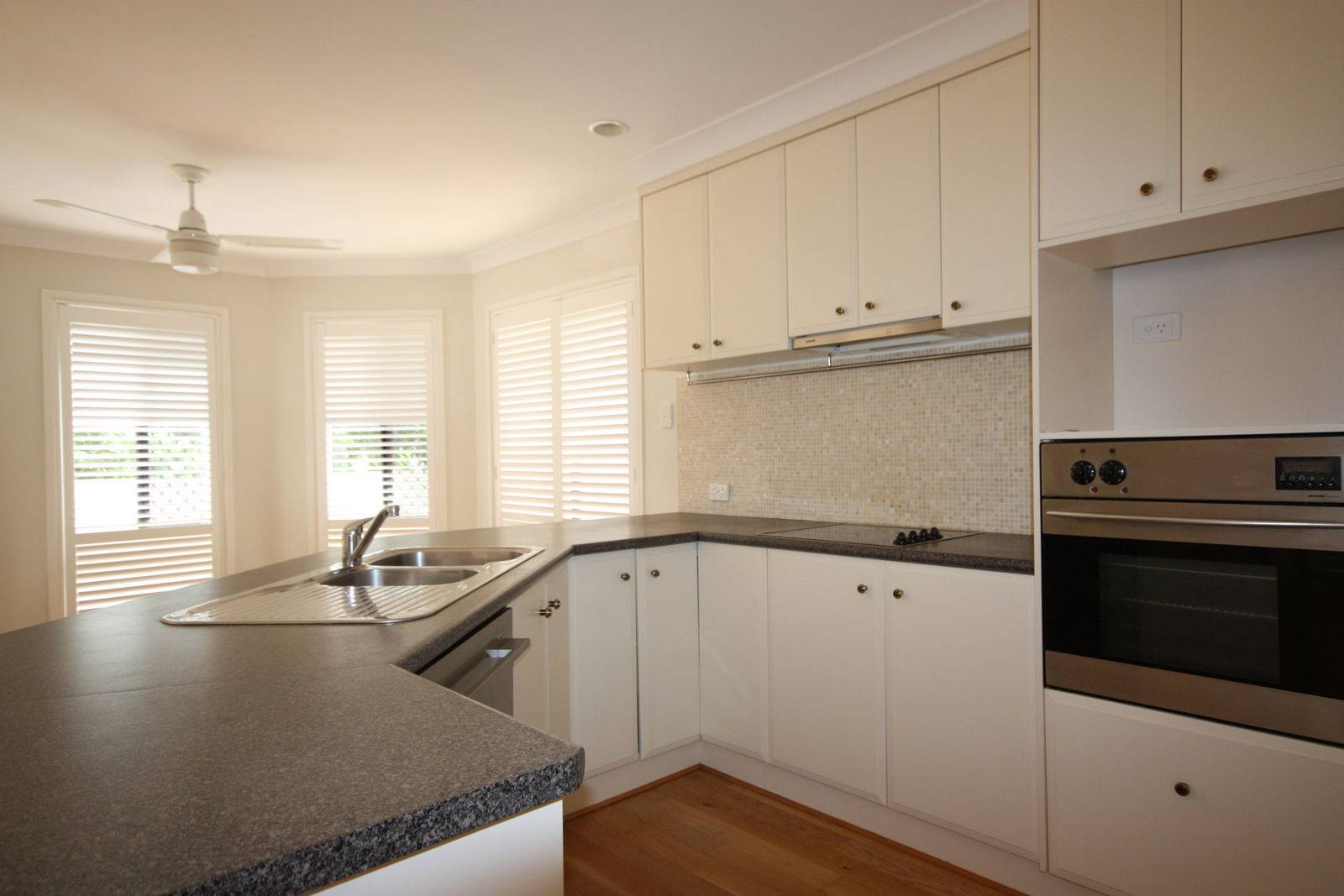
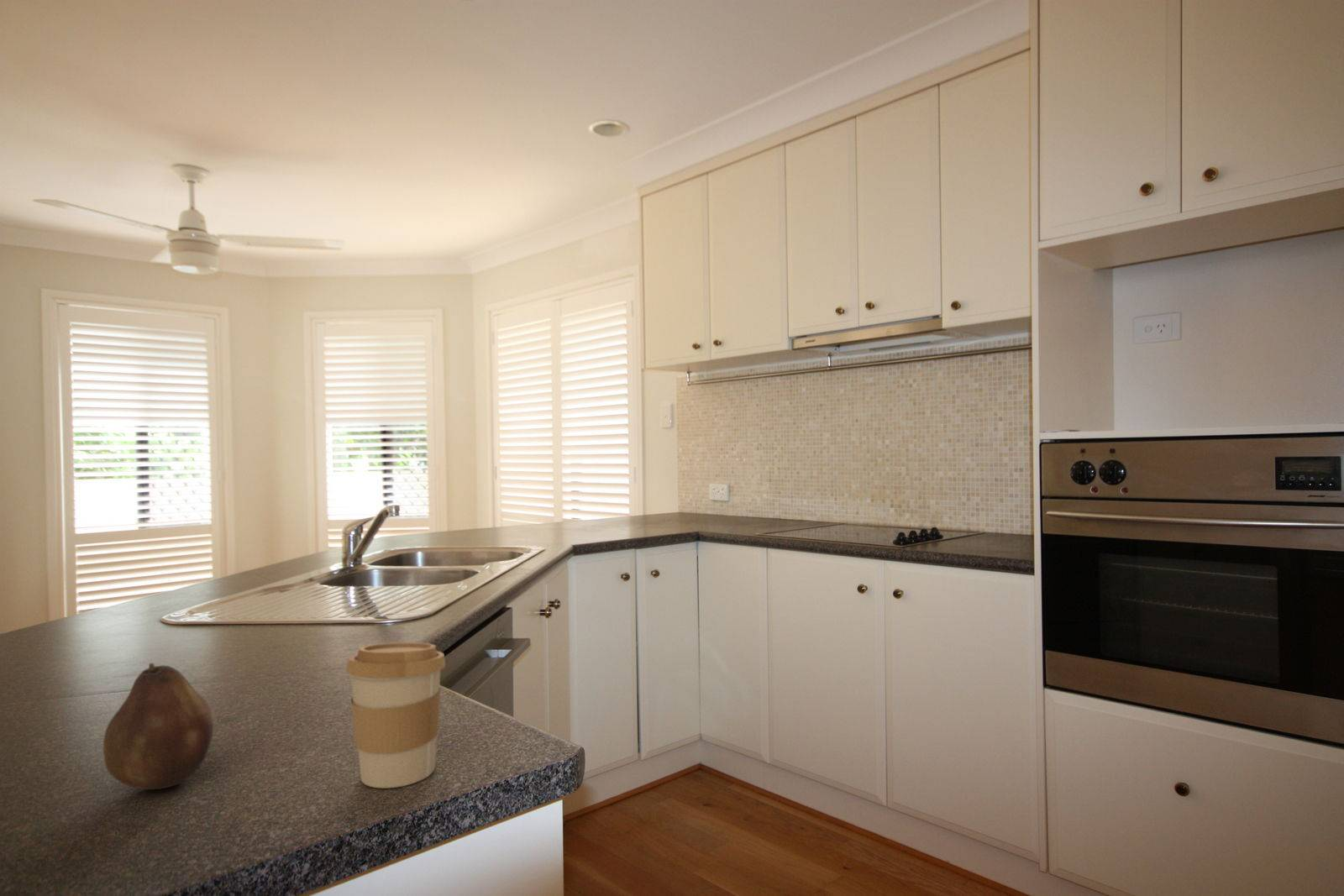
+ fruit [102,663,214,790]
+ coffee cup [345,642,446,789]
